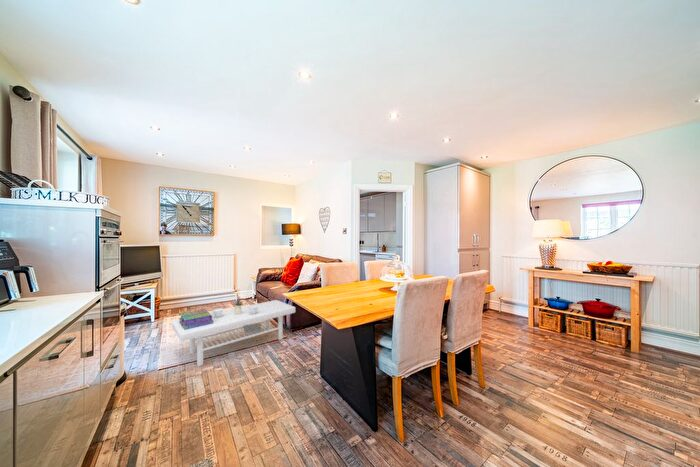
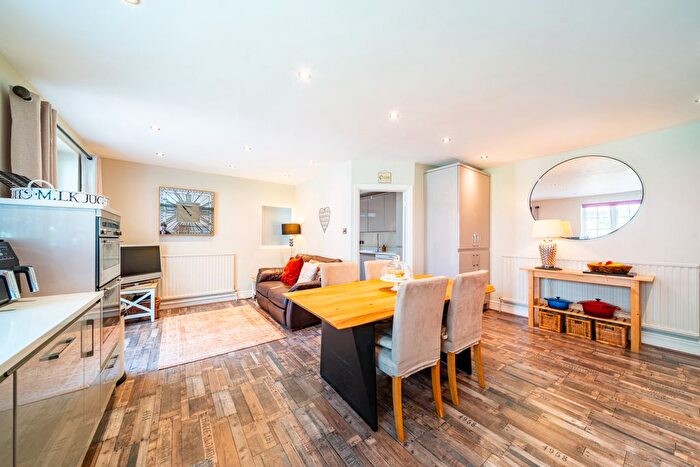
- stack of books [178,308,214,330]
- coffee table [171,295,296,367]
